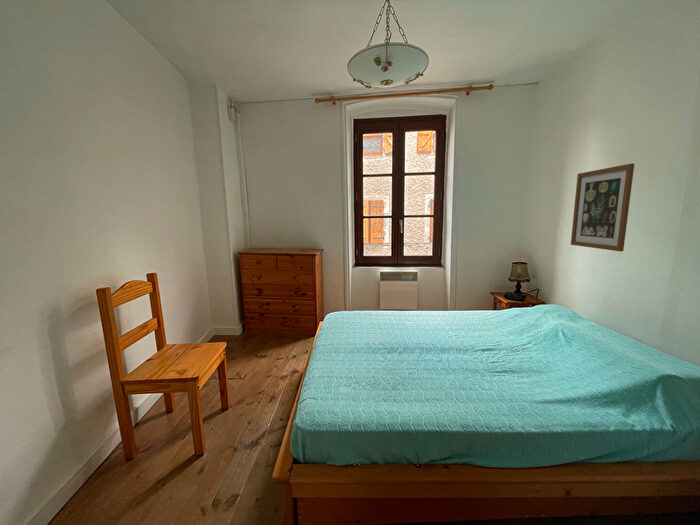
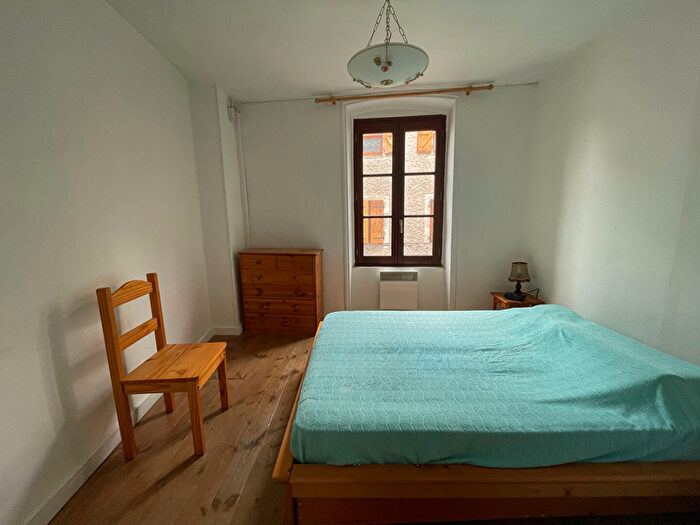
- wall art [570,162,635,252]
